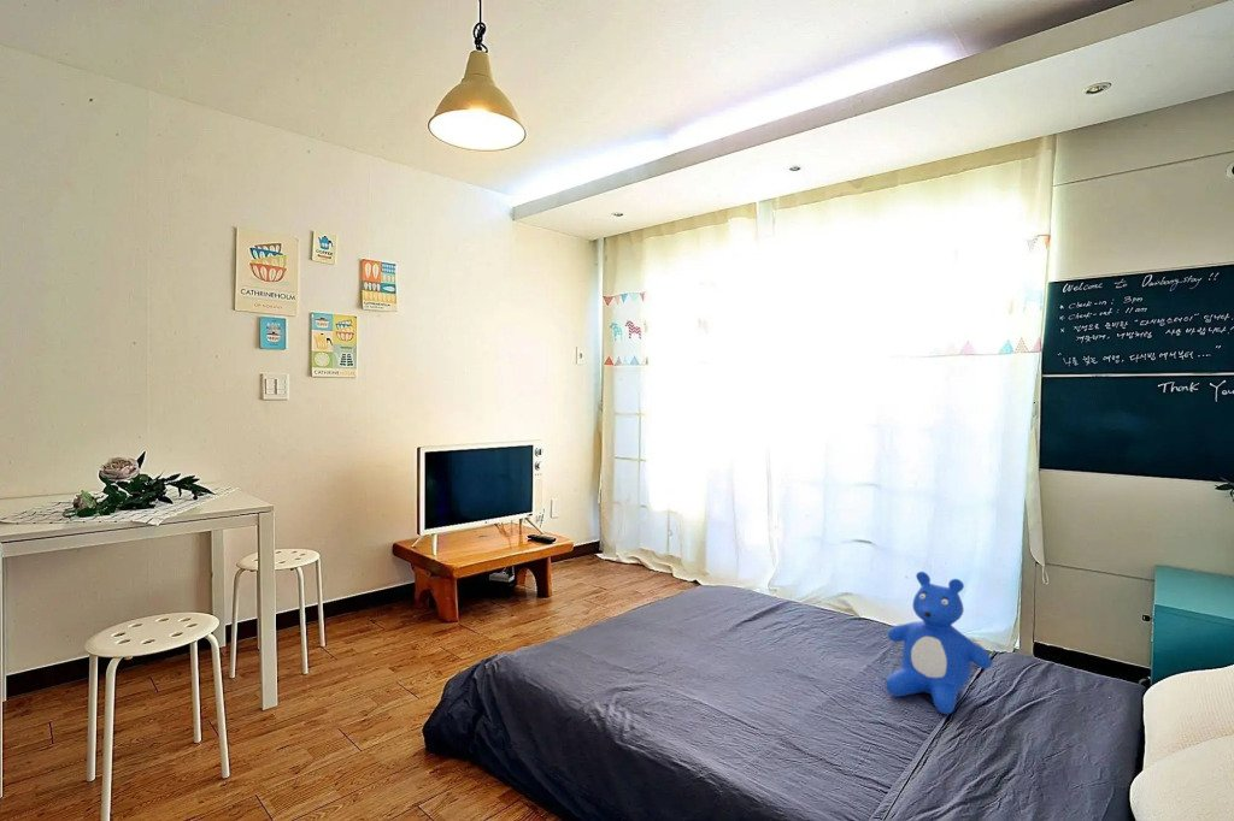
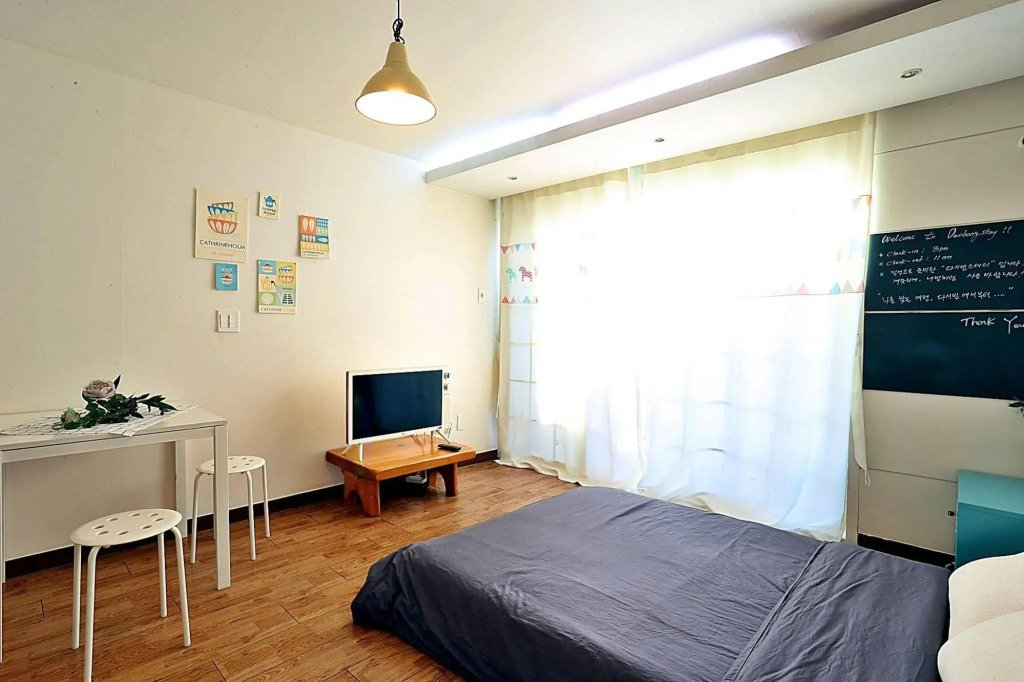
- teddy bear [885,571,993,715]
